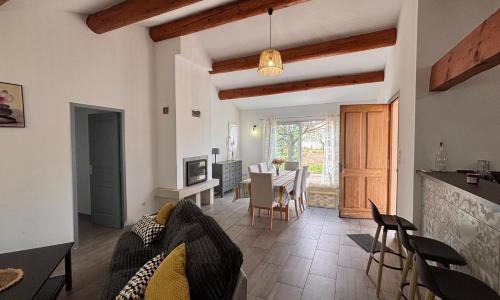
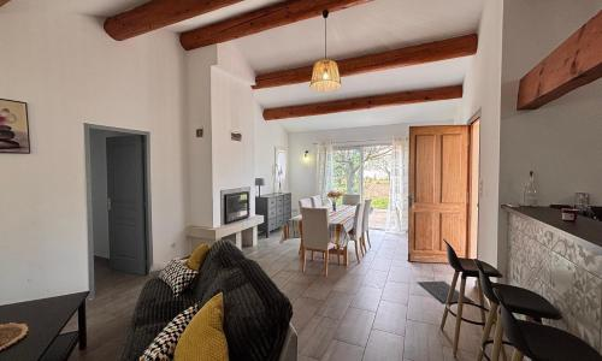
- basket [304,181,340,210]
